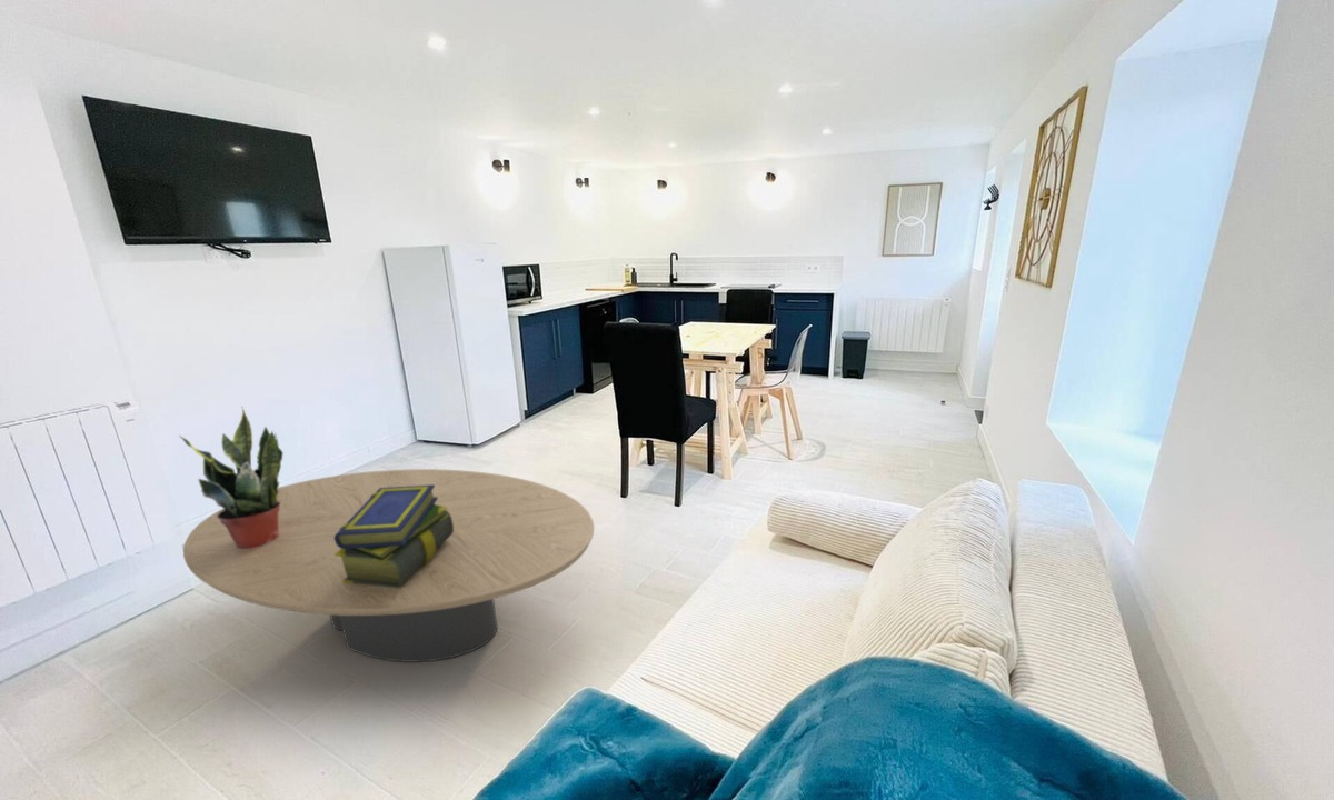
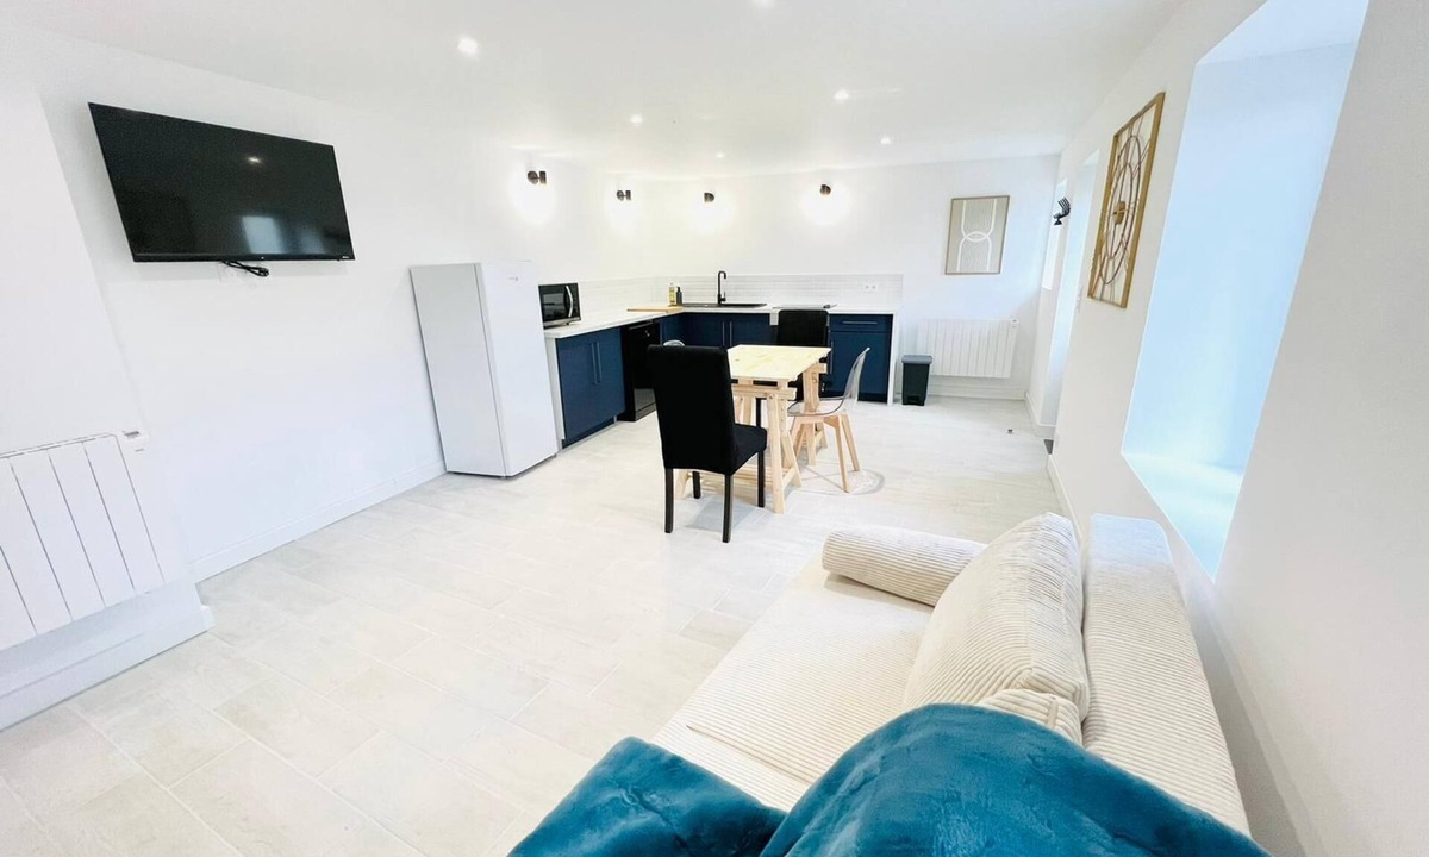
- coffee table [182,468,595,663]
- stack of books [335,484,454,588]
- potted plant [178,404,285,550]
